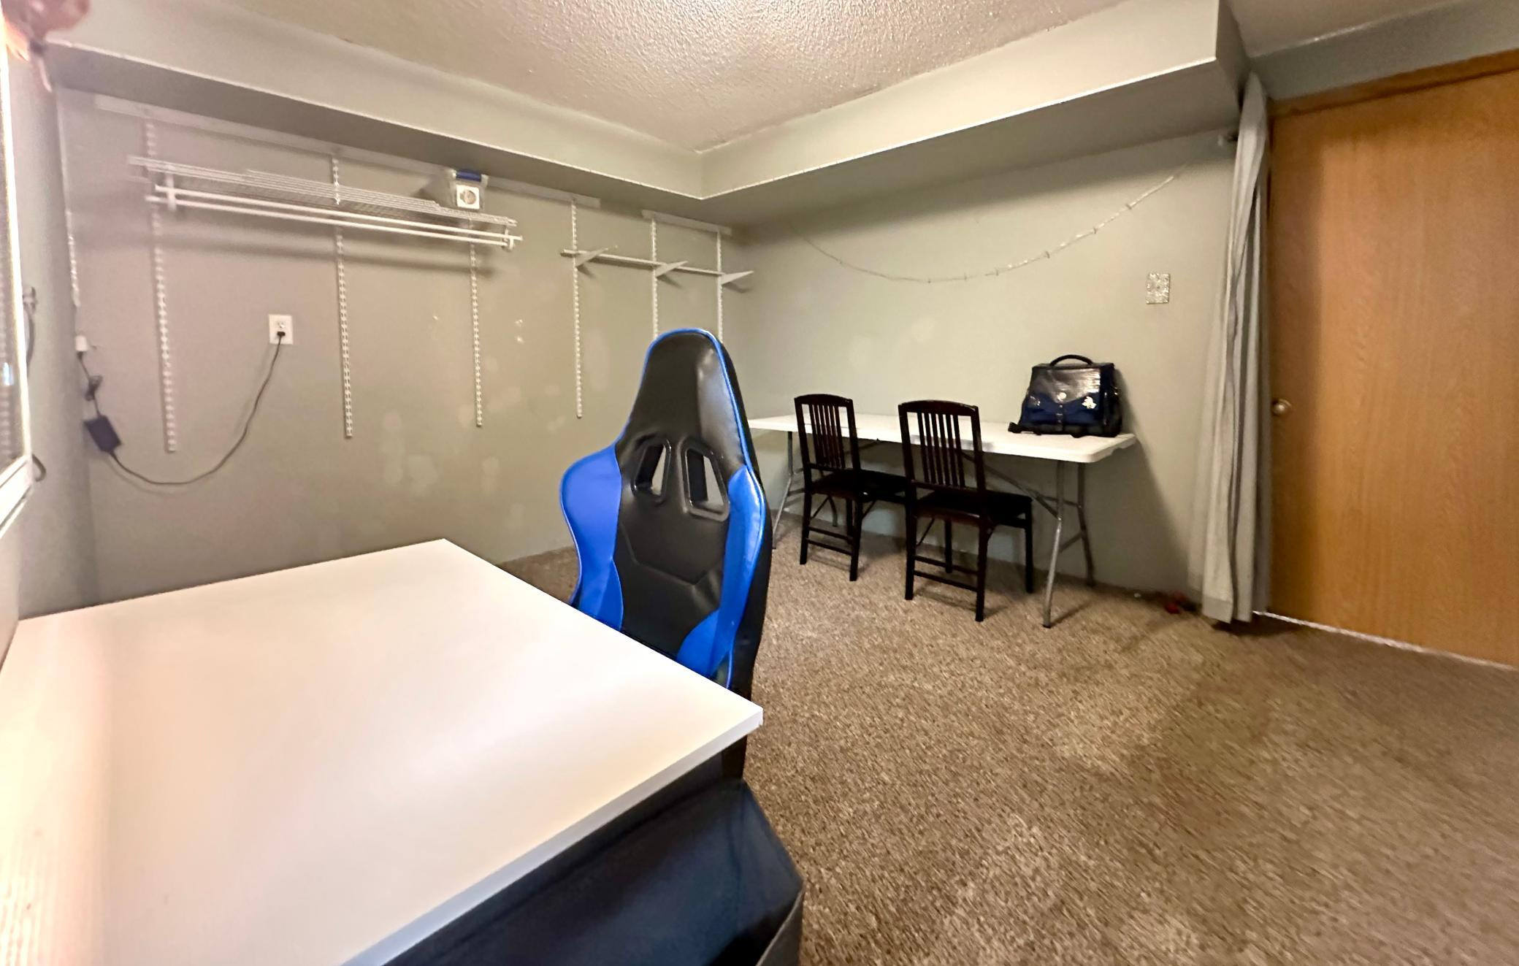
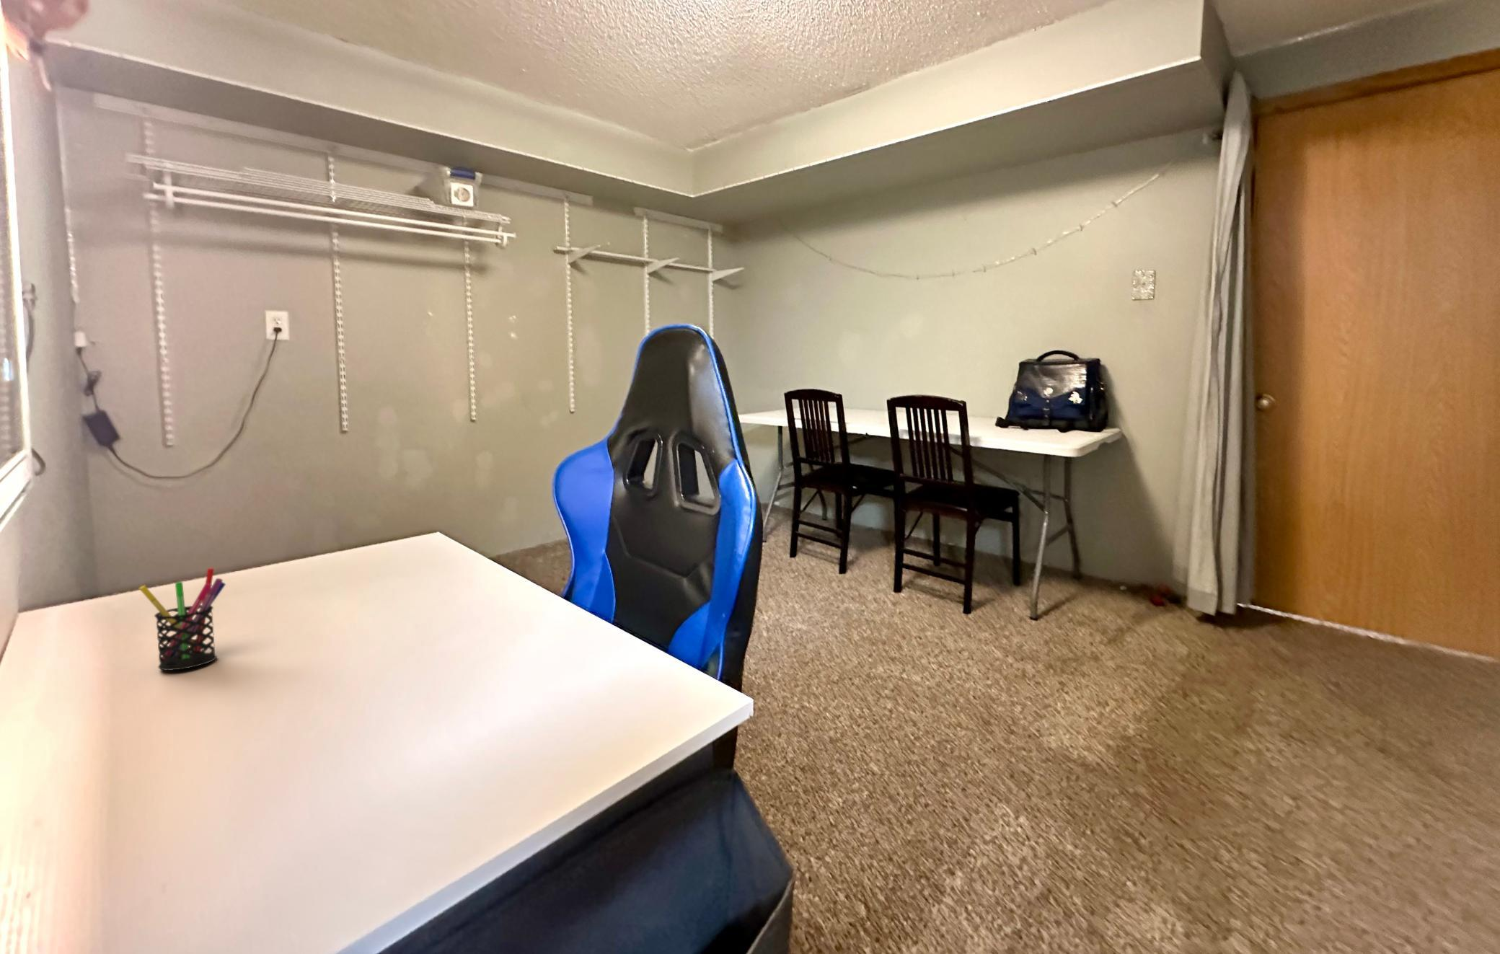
+ pen holder [139,567,226,671]
